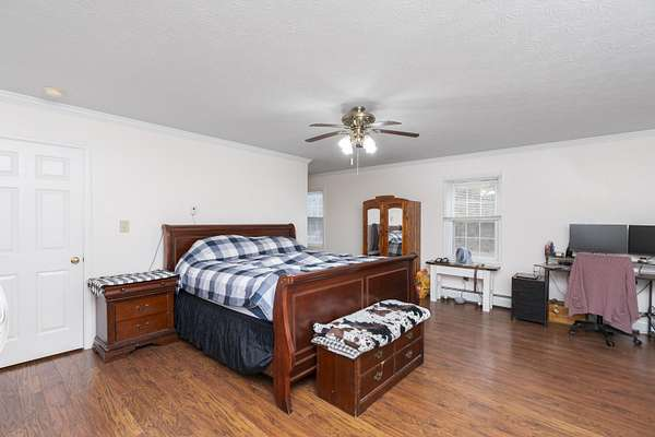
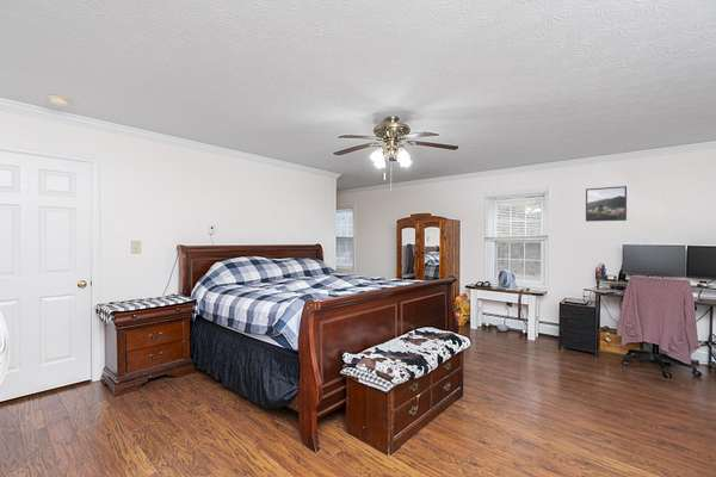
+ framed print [585,185,628,223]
